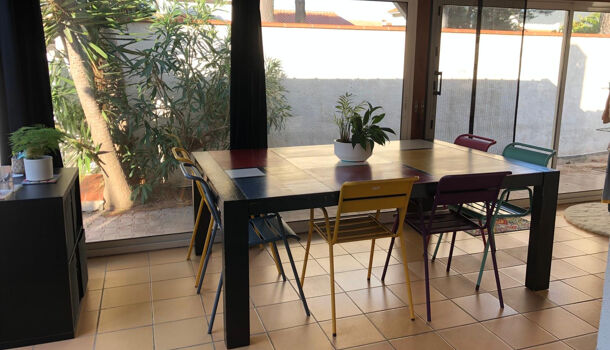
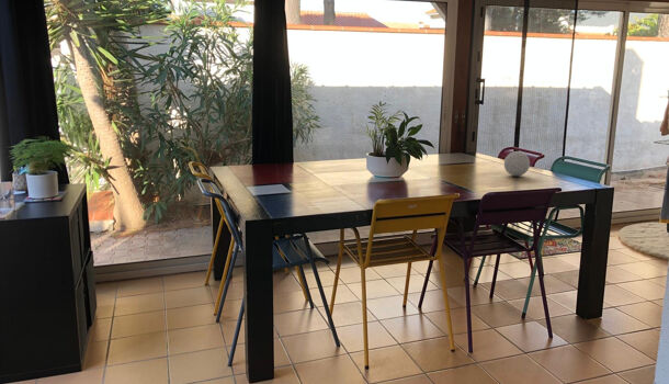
+ decorative ball [503,150,531,177]
